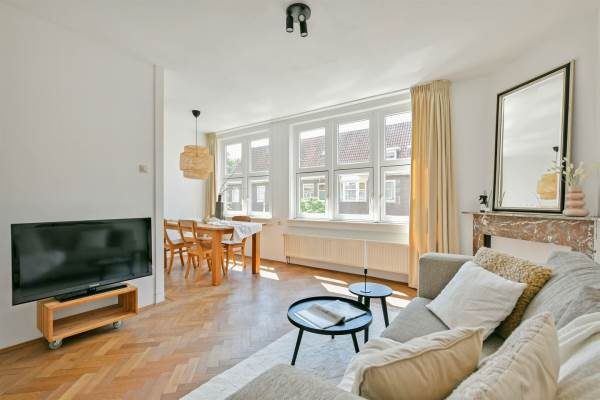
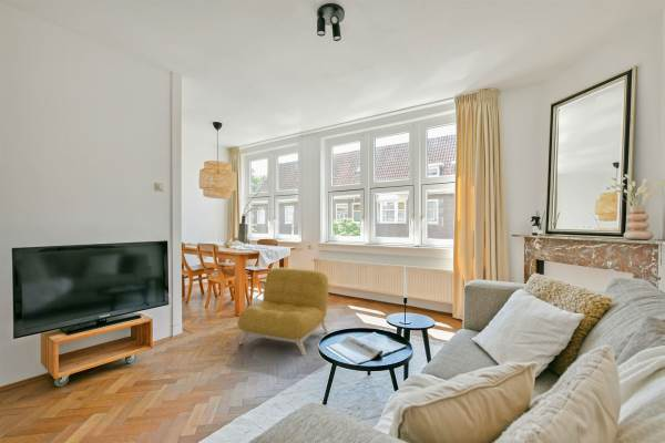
+ armchair [236,267,330,357]
